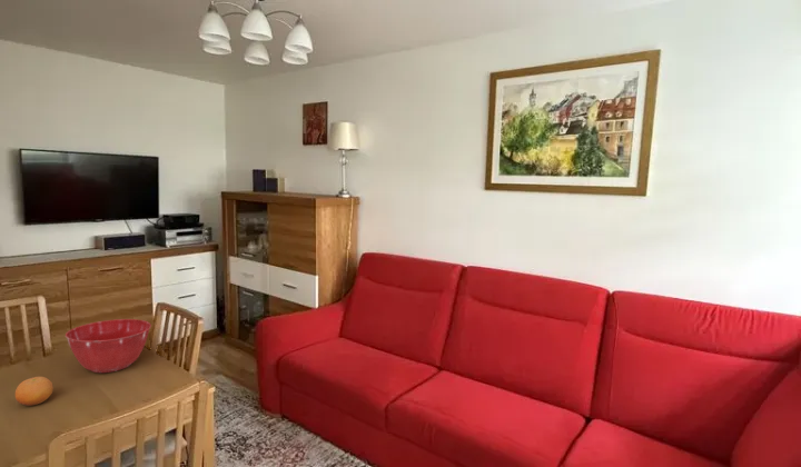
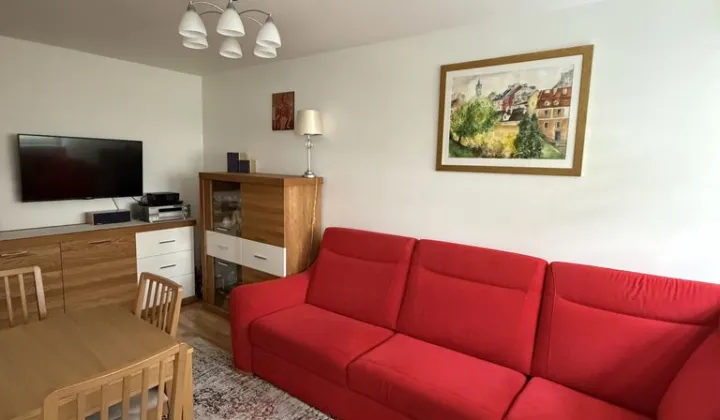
- fruit [14,376,55,407]
- mixing bowl [65,318,152,374]
